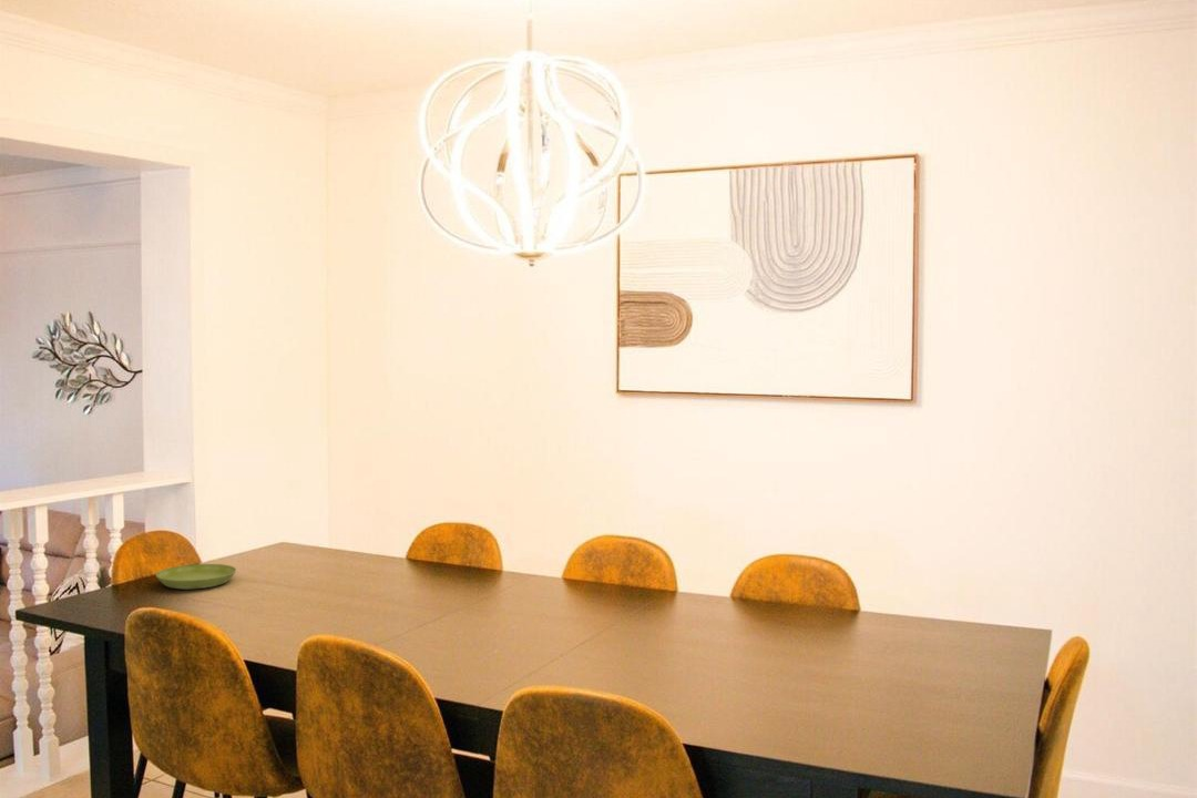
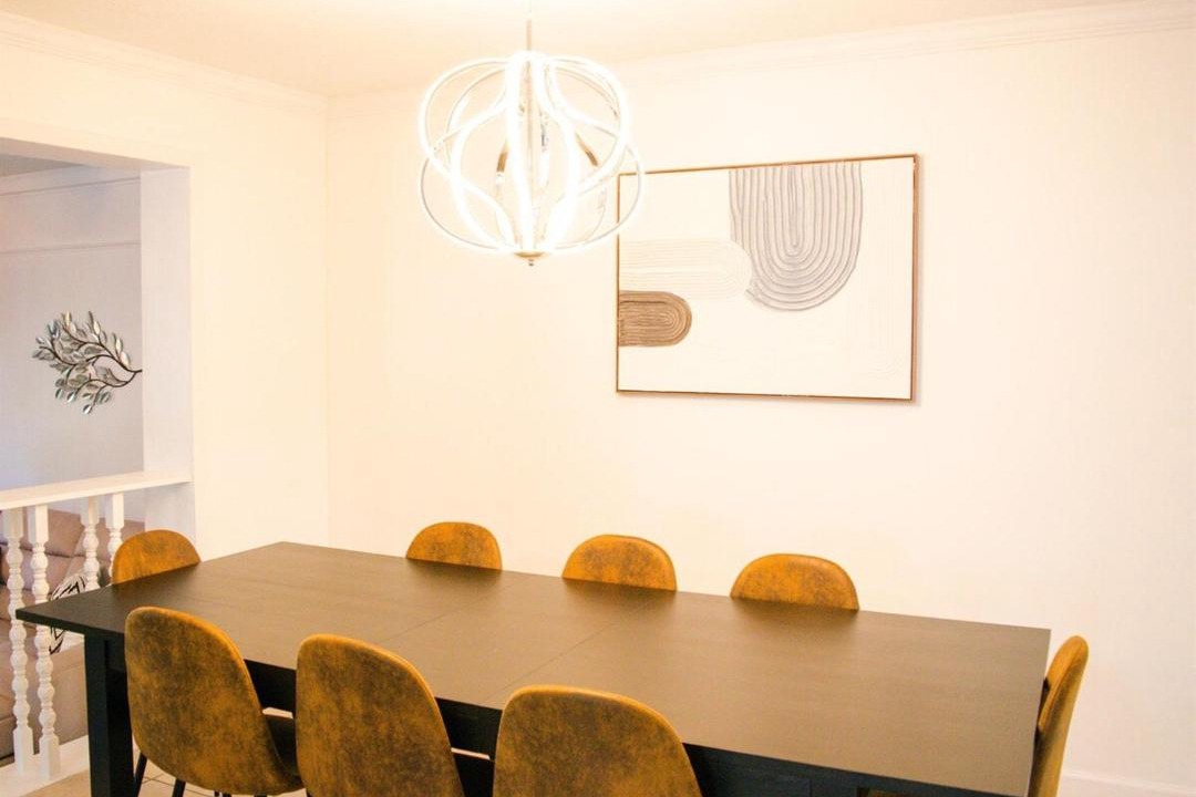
- saucer [155,563,237,591]
